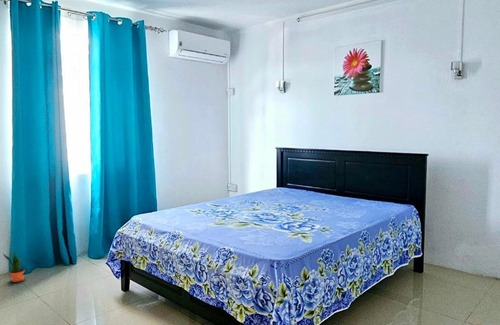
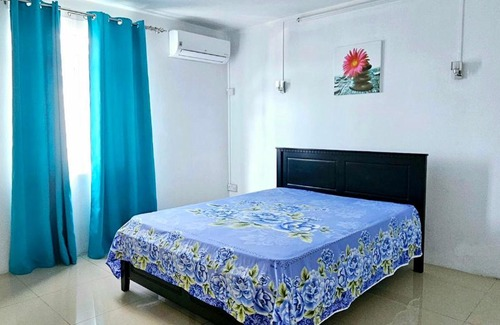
- potted plant [2,251,25,283]
